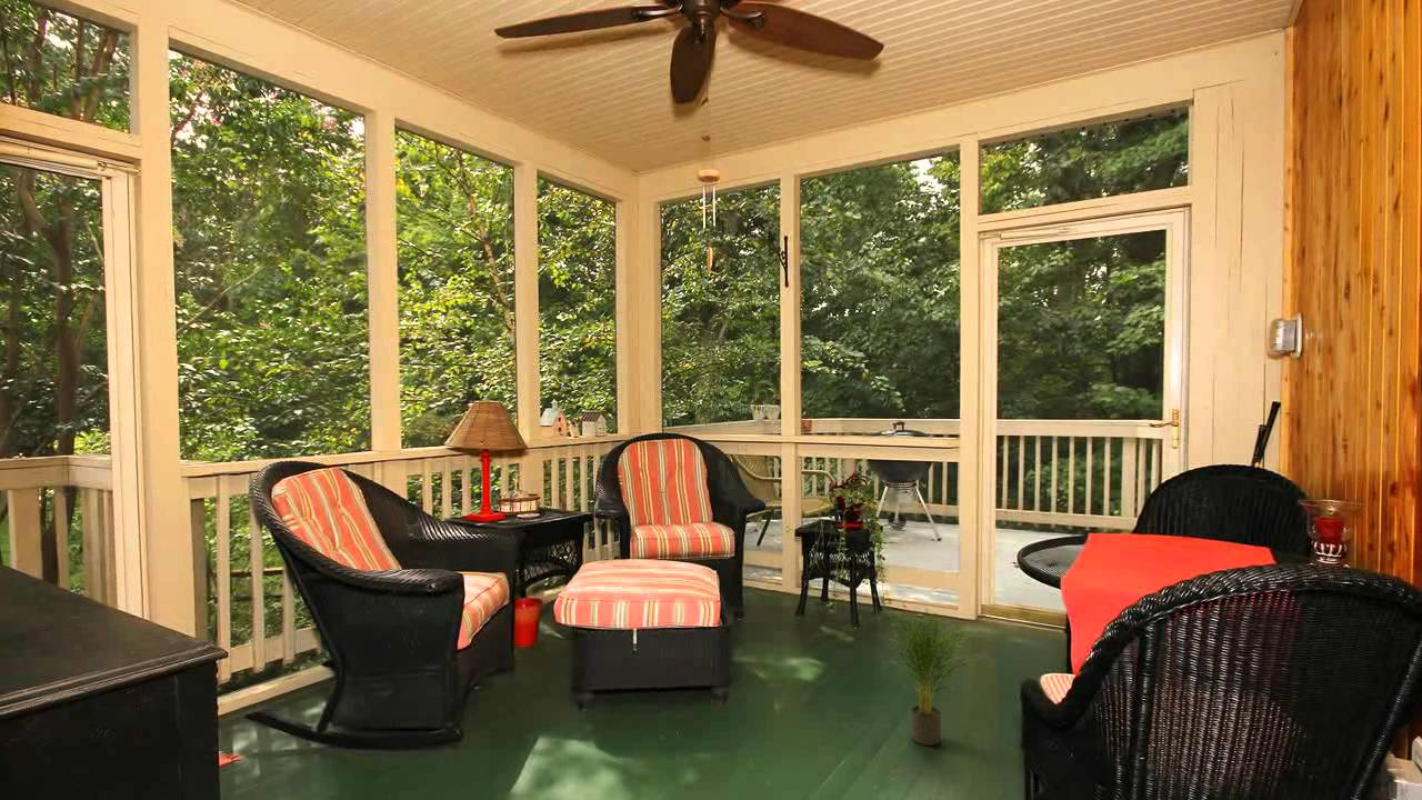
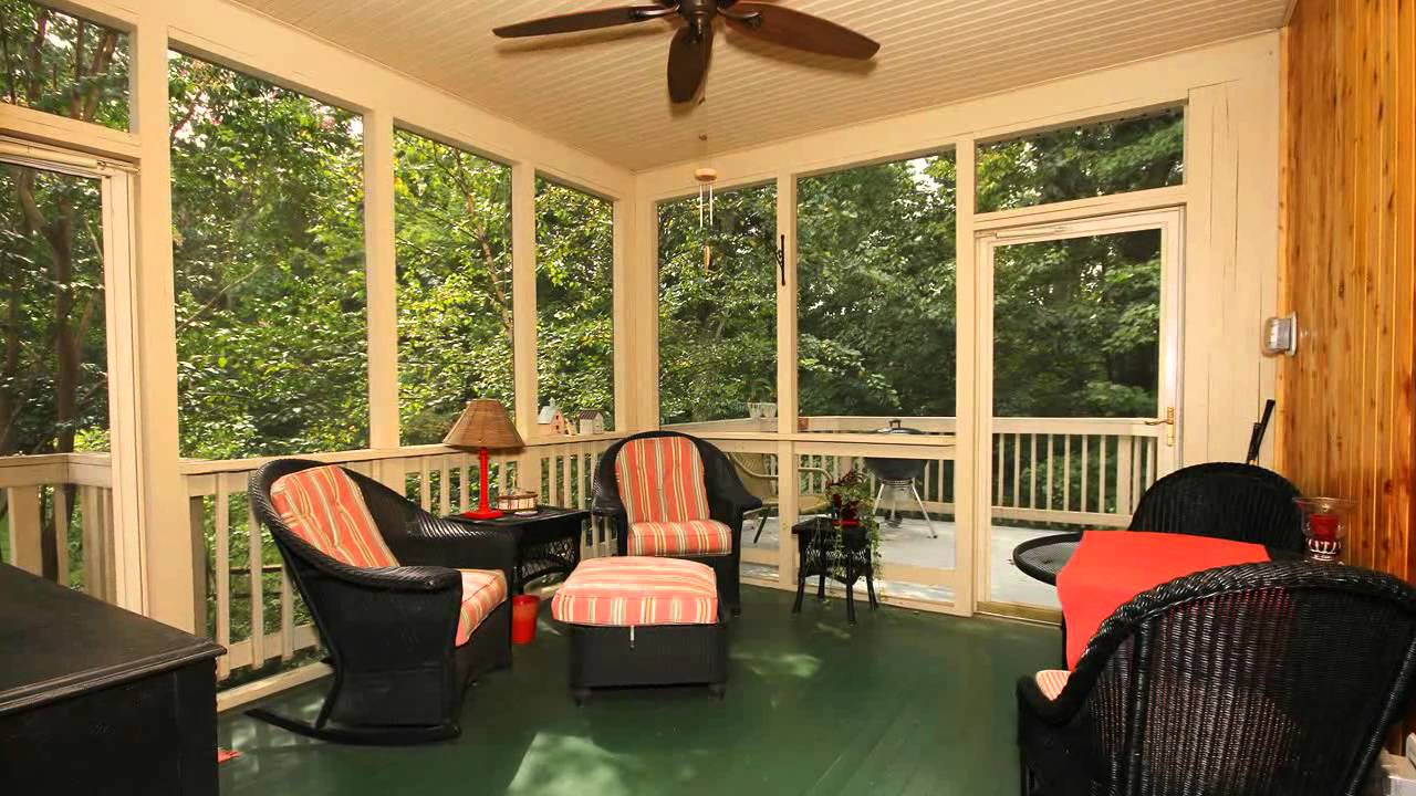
- potted plant [881,603,988,747]
